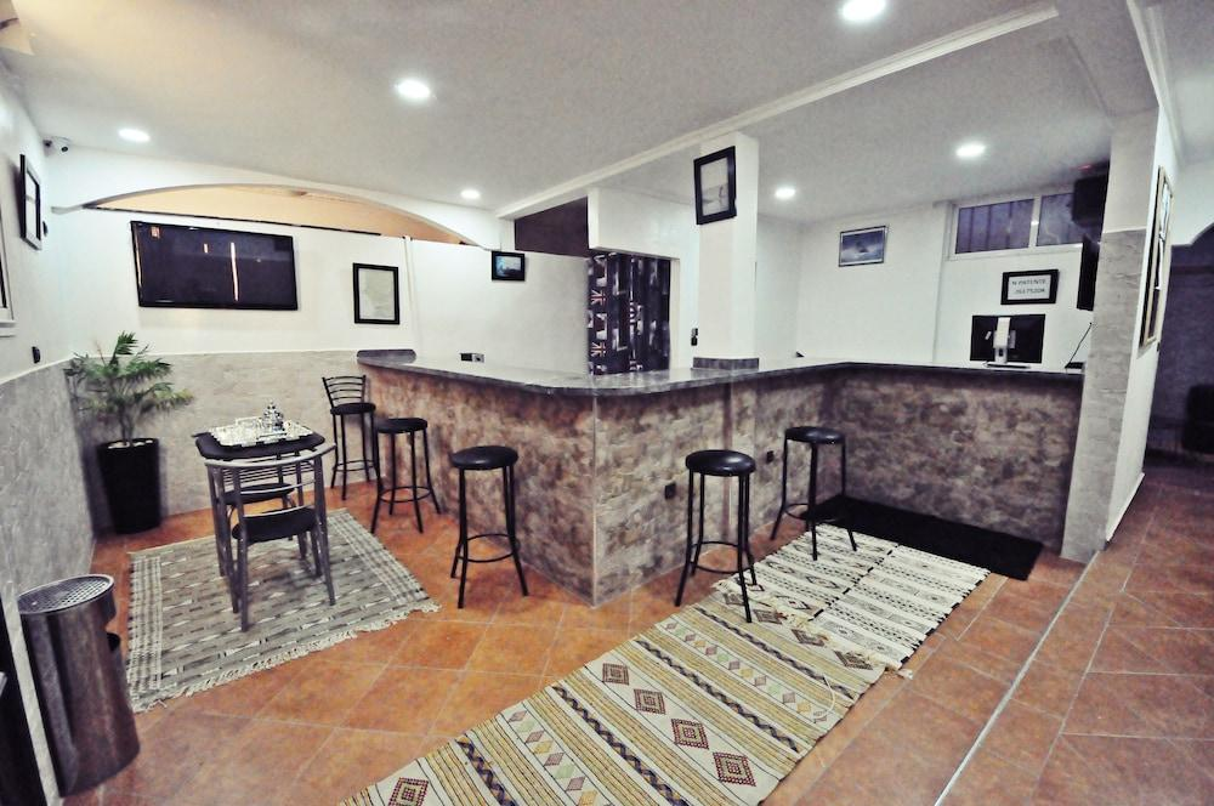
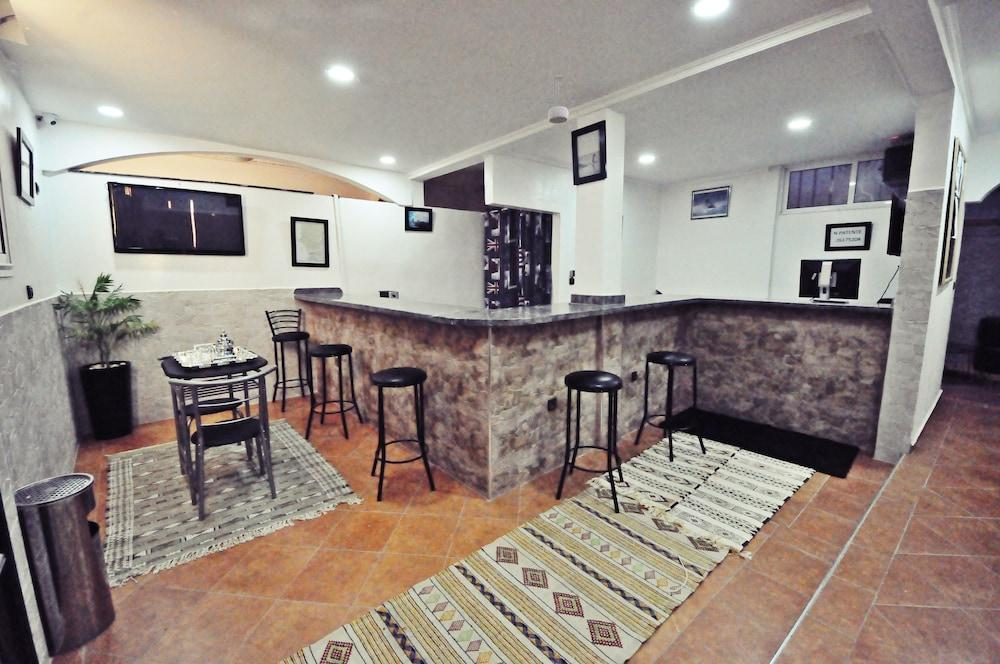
+ pendant light [547,74,570,125]
